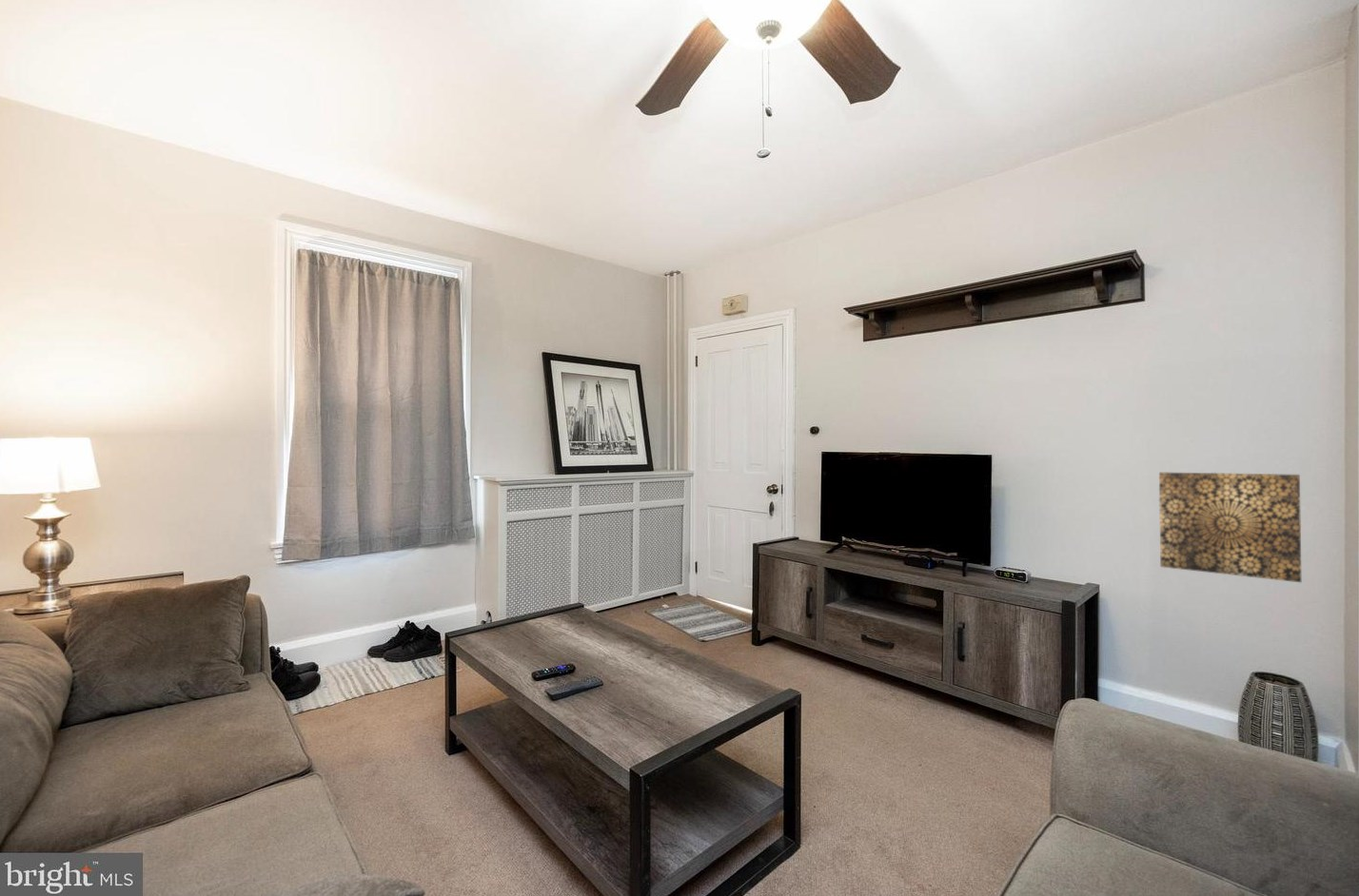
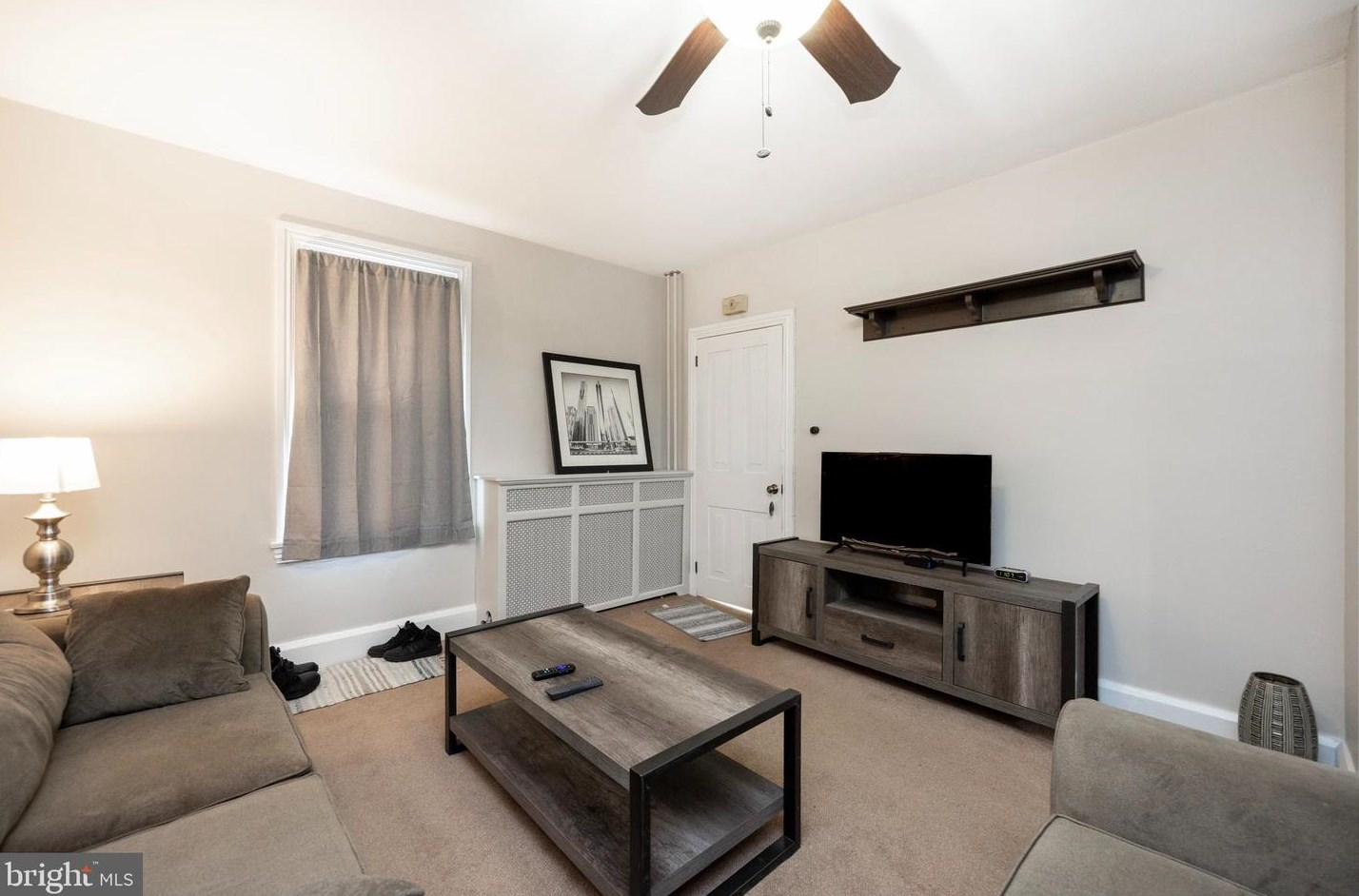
- wall art [1158,472,1302,583]
